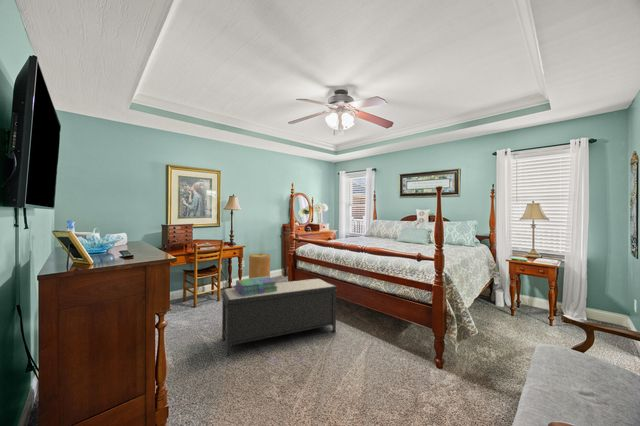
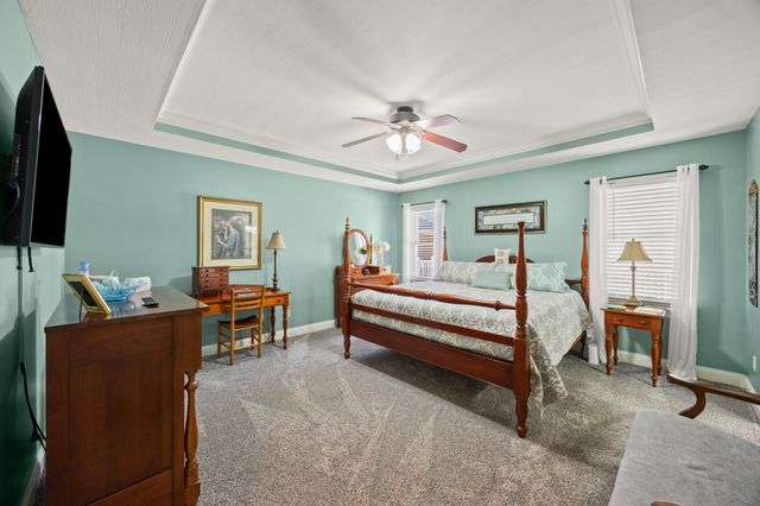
- stack of books [234,276,278,296]
- basket [248,253,271,279]
- bench [220,278,338,357]
